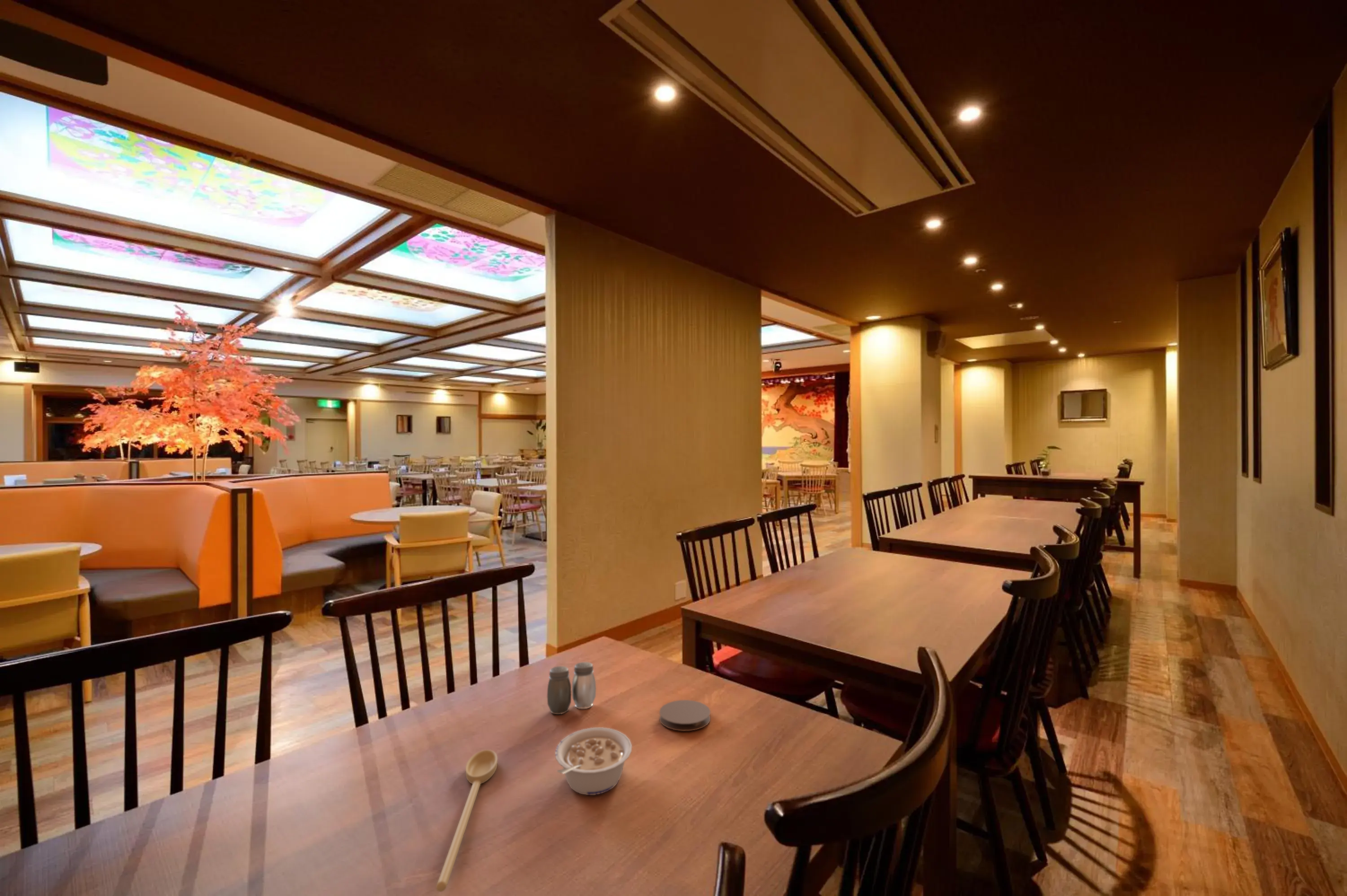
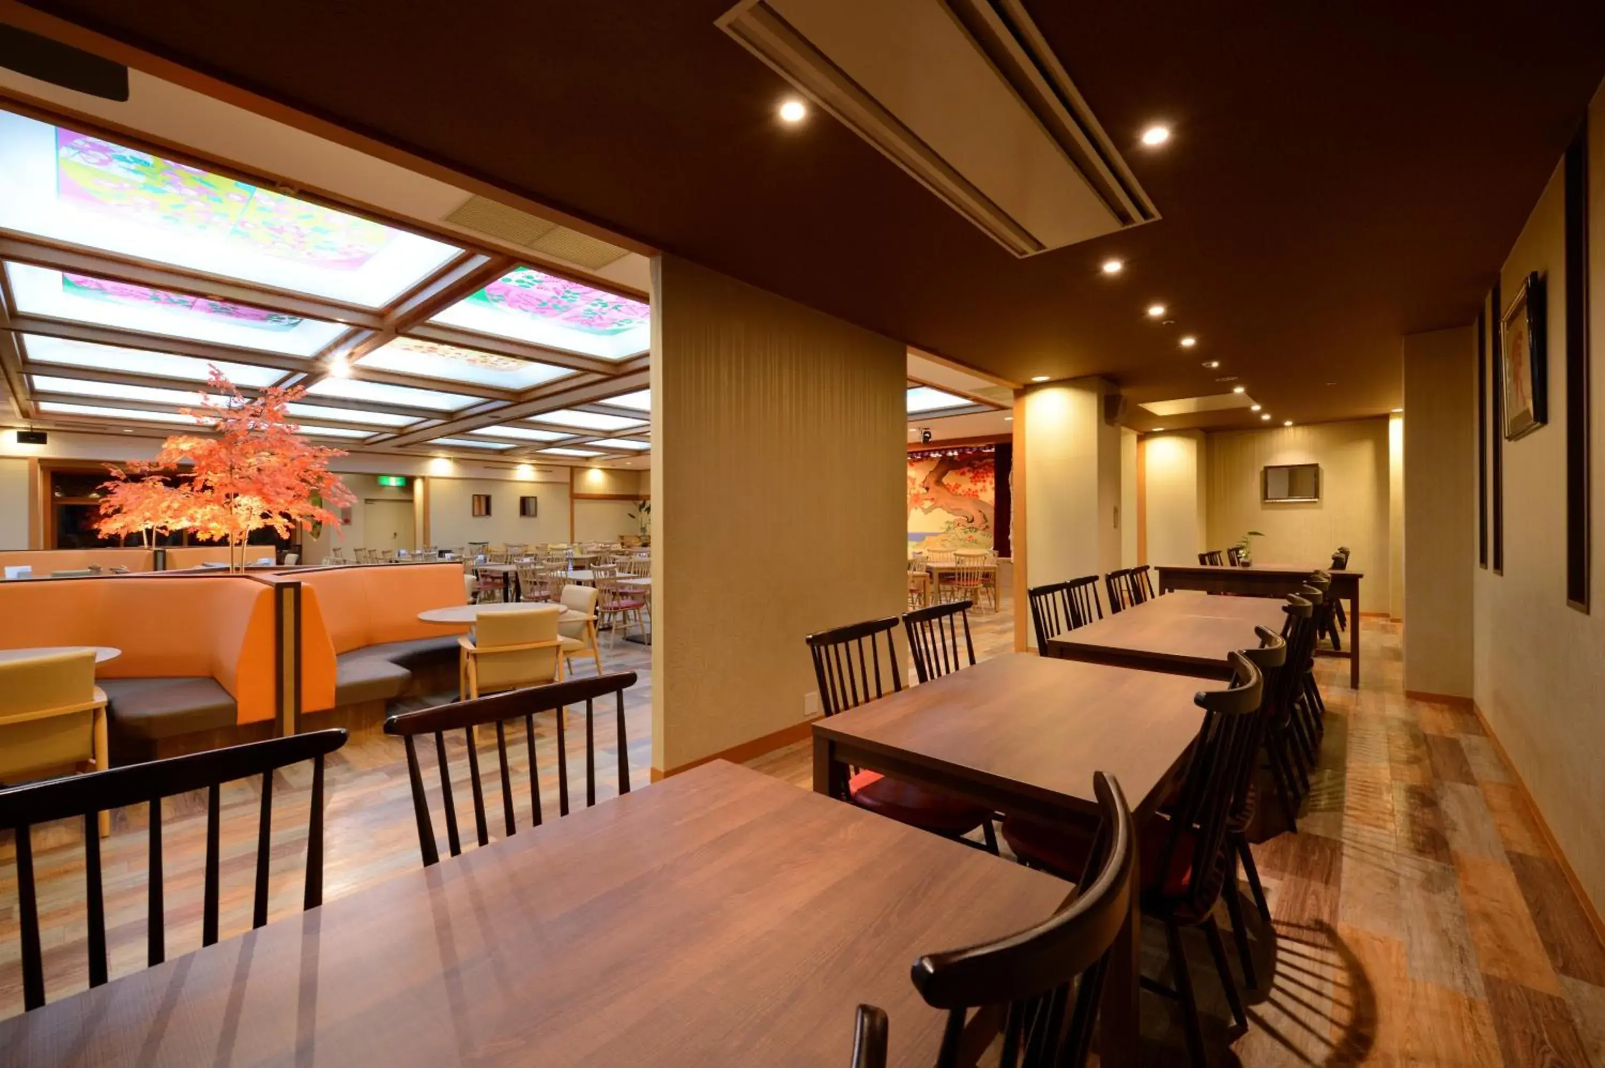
- salt and pepper shaker [547,662,596,715]
- spoon [436,749,498,892]
- legume [555,727,633,795]
- coaster [659,699,711,732]
